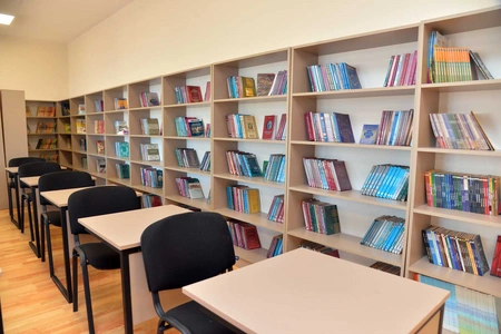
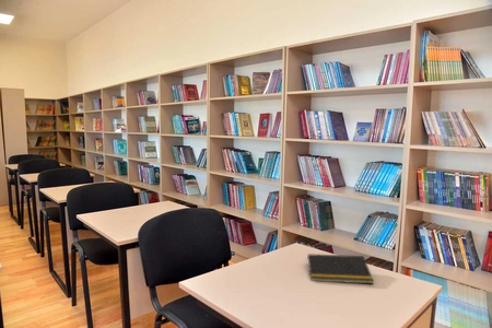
+ notepad [305,253,375,285]
